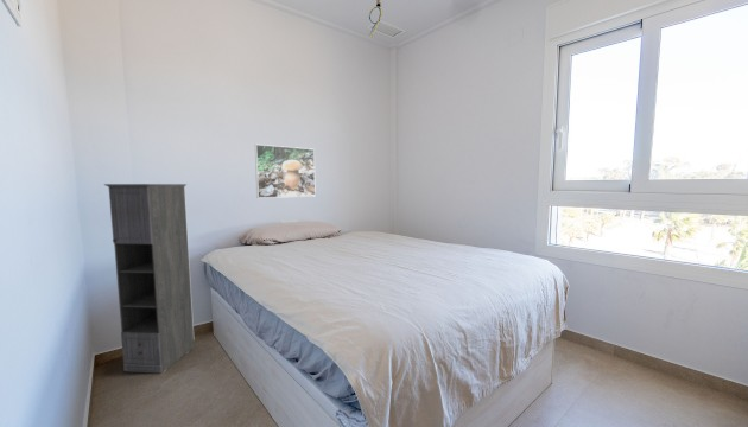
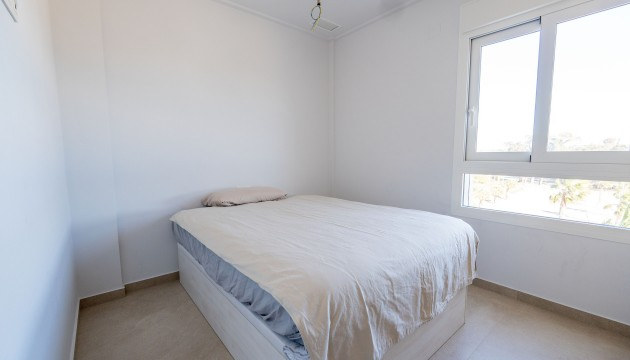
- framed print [254,144,317,199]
- storage cabinet [103,183,195,375]
